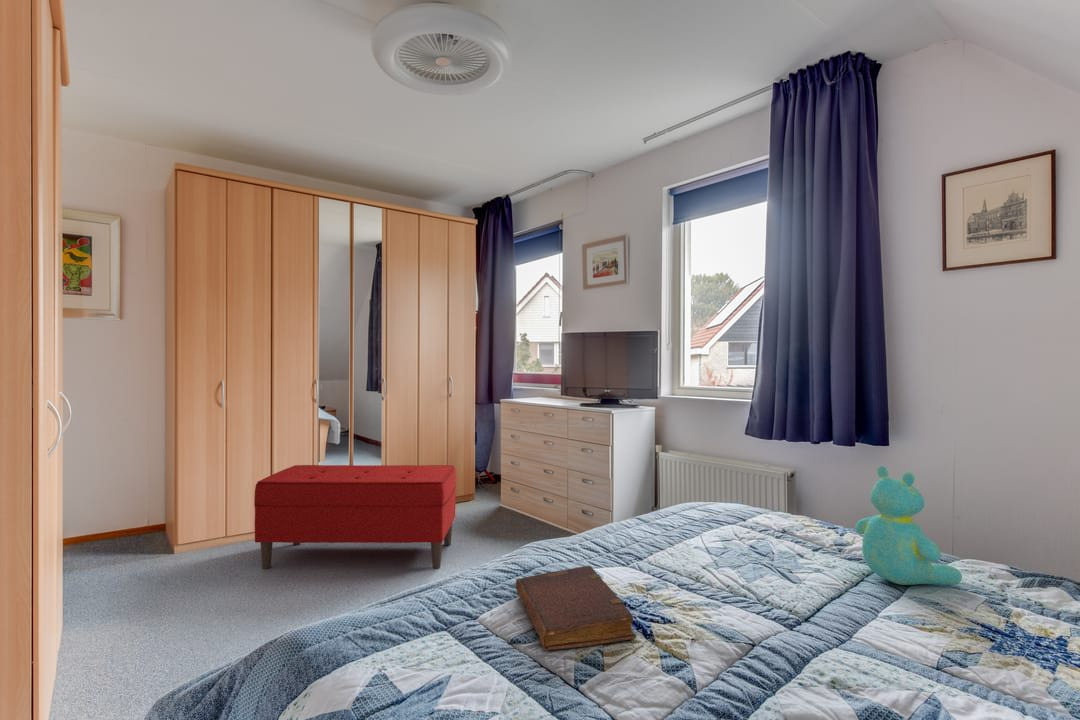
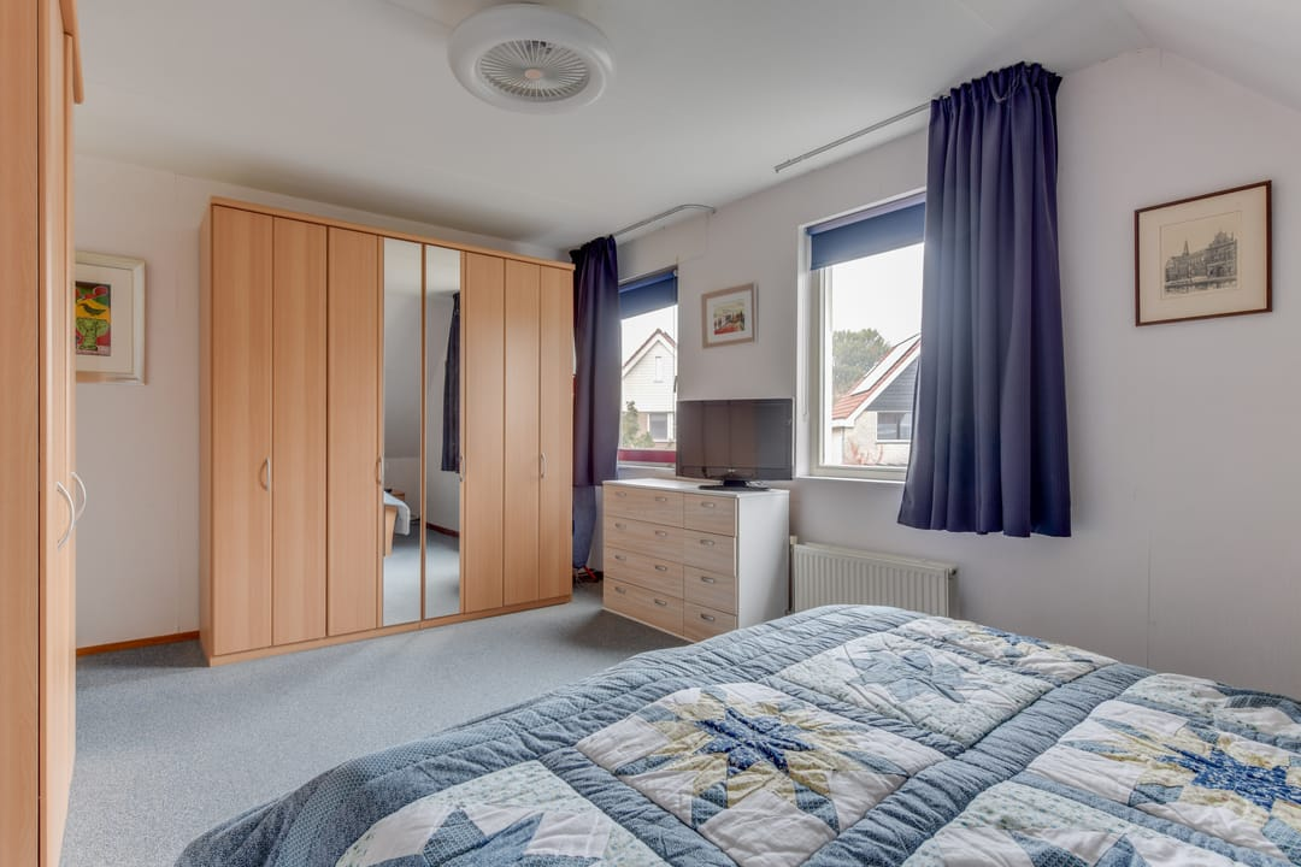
- bench [253,464,457,570]
- teddy bear [854,465,963,586]
- diary [515,565,638,651]
